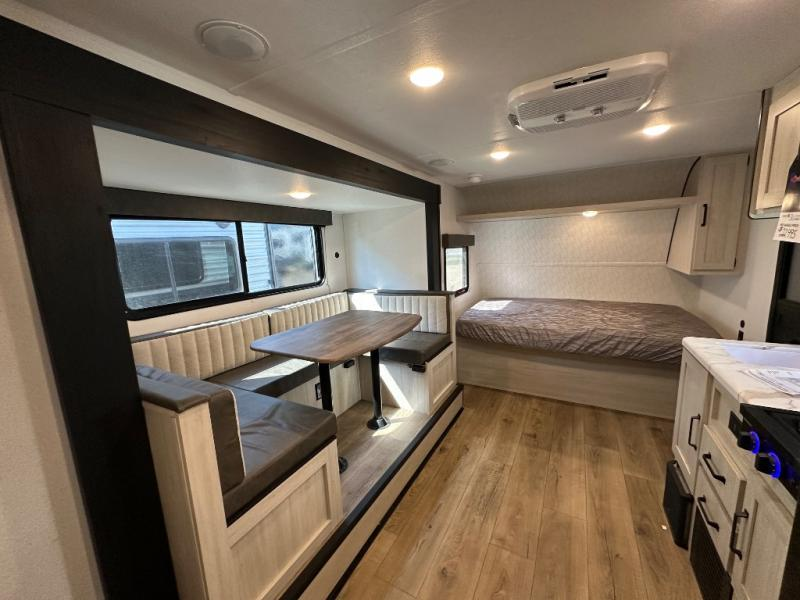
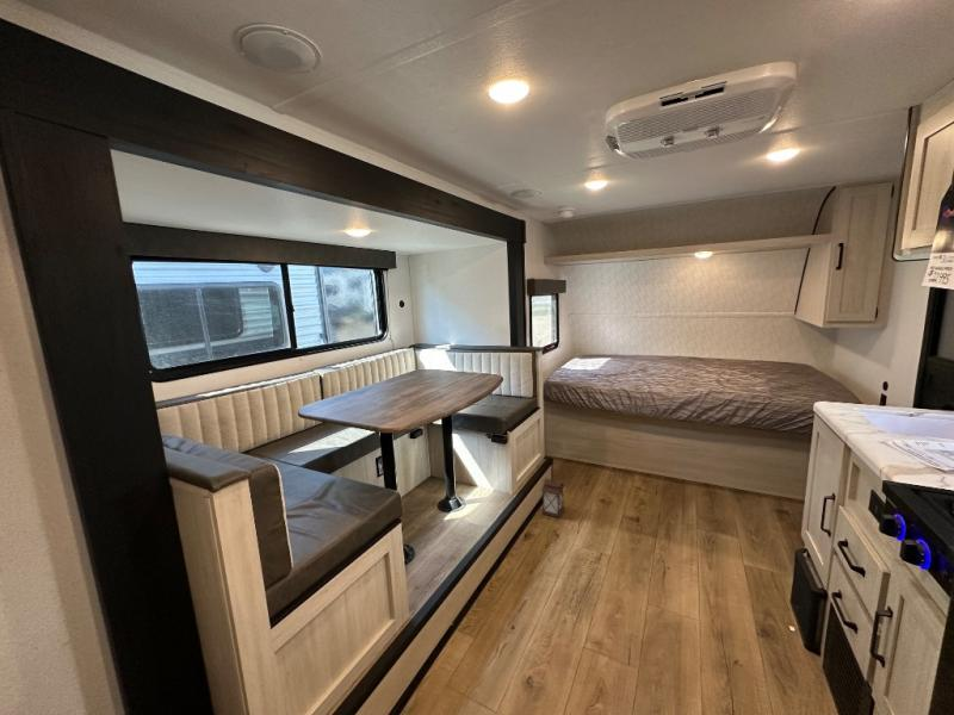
+ lantern [540,471,565,520]
